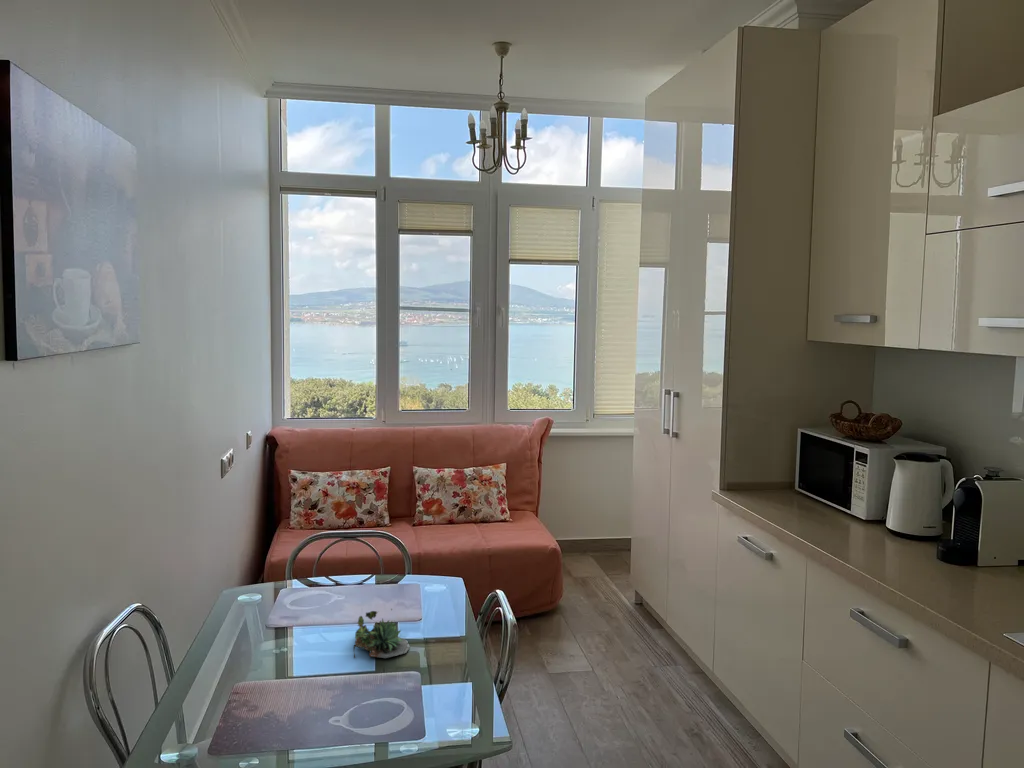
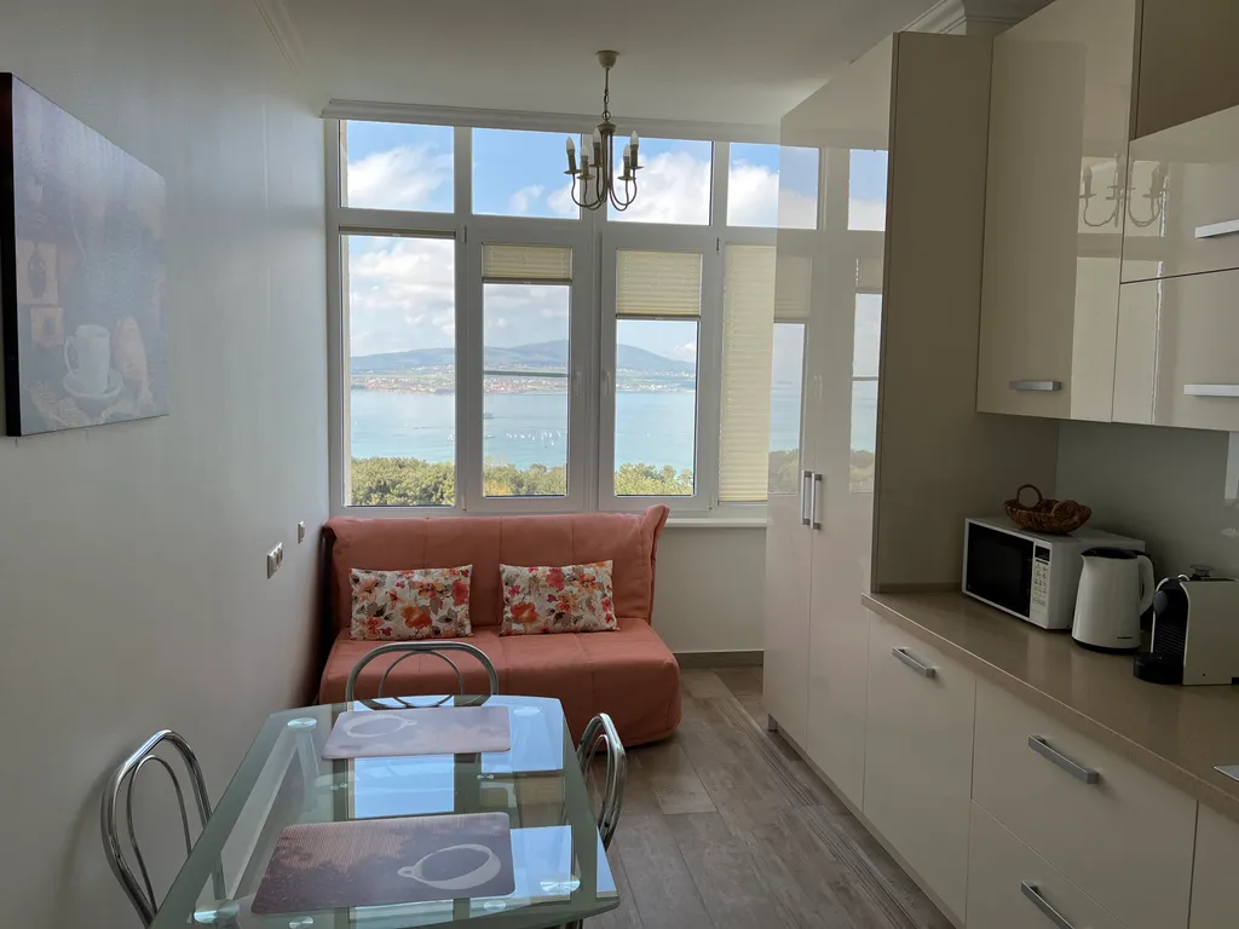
- succulent plant [353,608,411,659]
